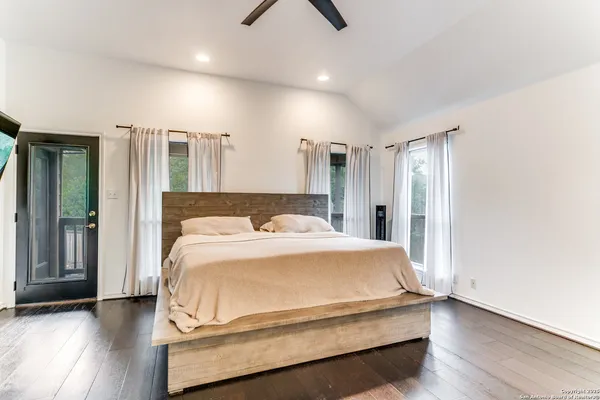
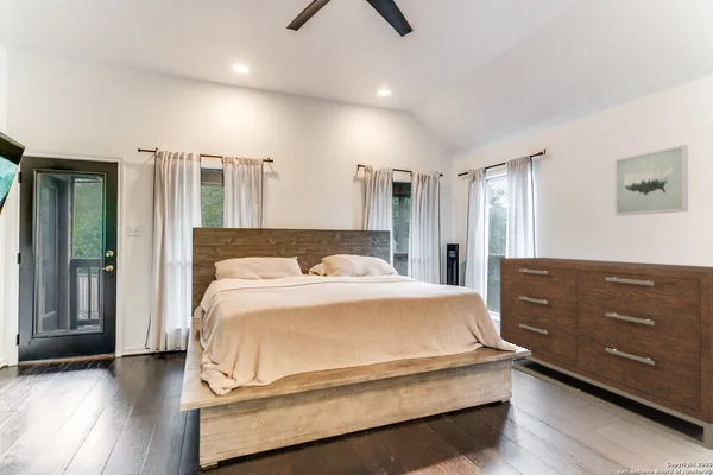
+ dresser [499,256,713,451]
+ wall art [613,144,689,217]
